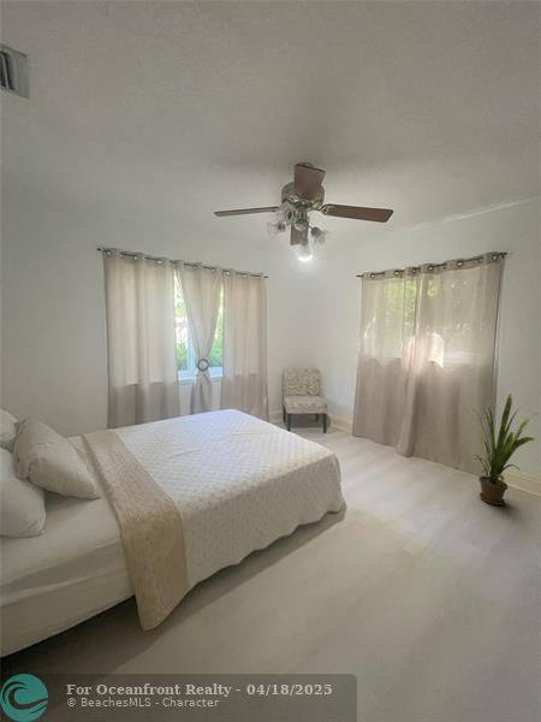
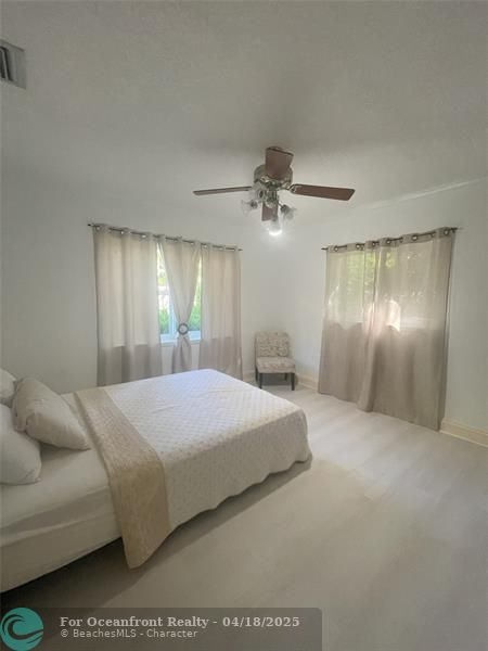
- house plant [465,392,537,507]
